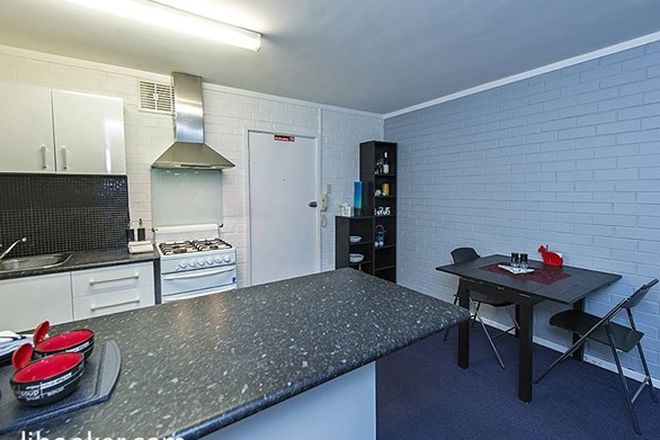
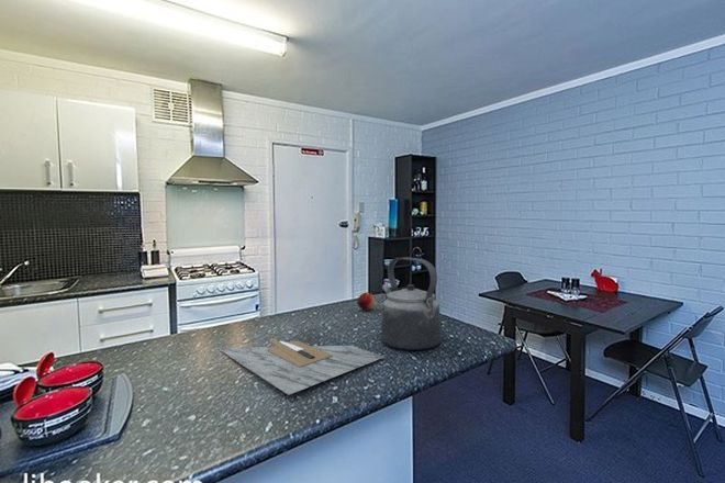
+ fruit [356,292,376,312]
+ cutting board [216,338,386,396]
+ kettle [380,256,443,351]
